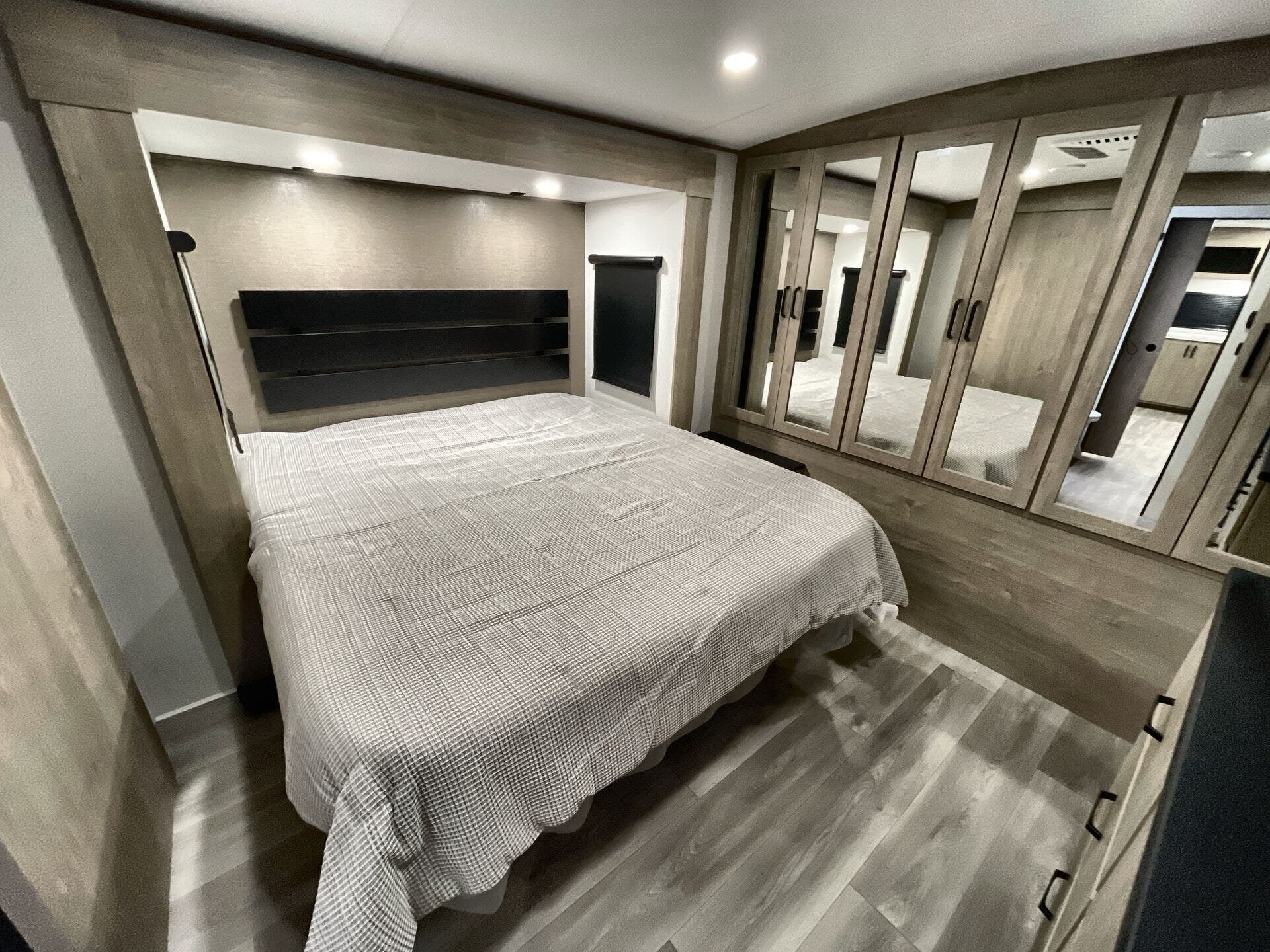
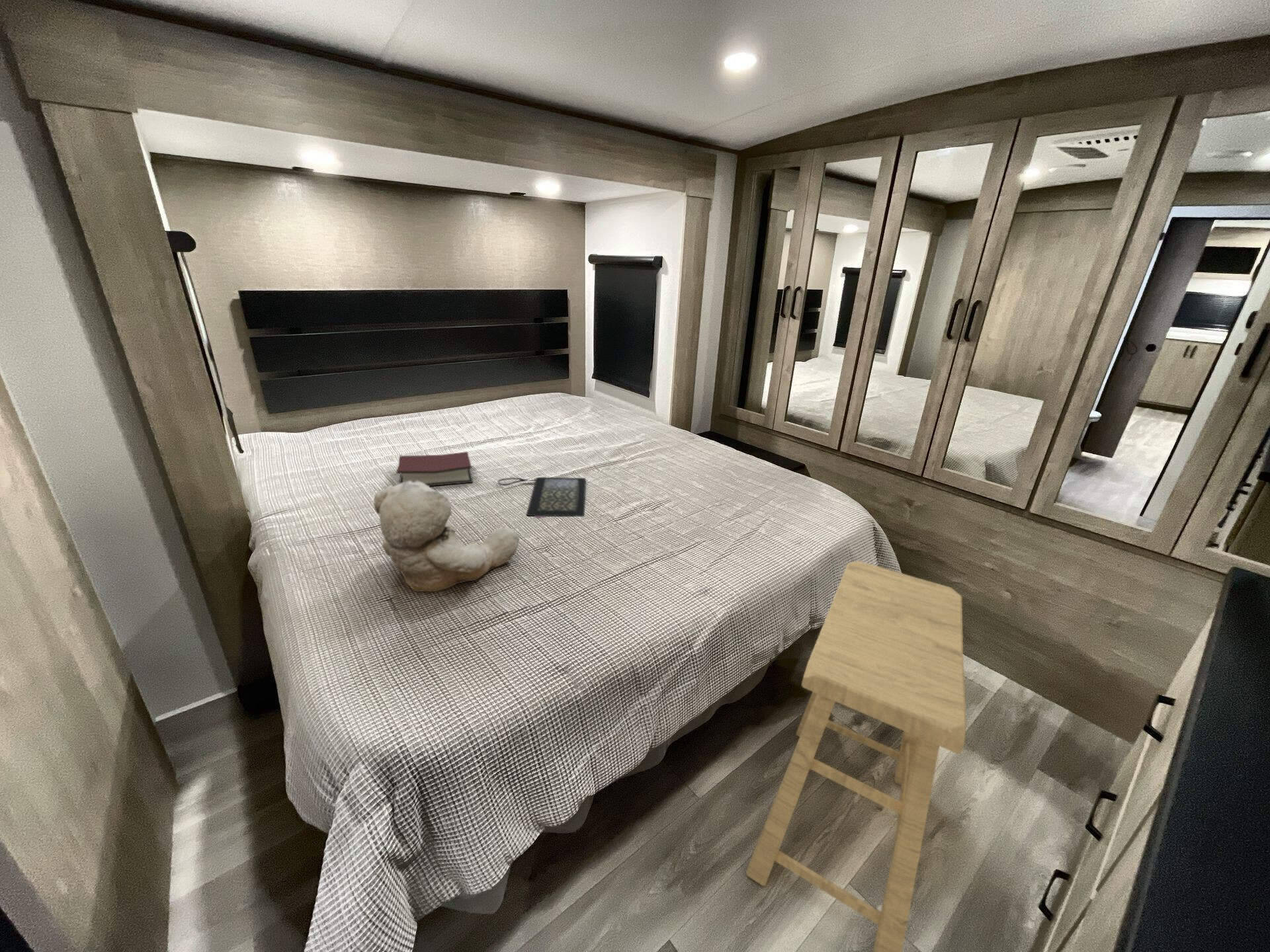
+ clutch bag [497,475,587,519]
+ hardback book [396,451,474,487]
+ teddy bear [373,481,519,592]
+ stool [745,560,967,952]
